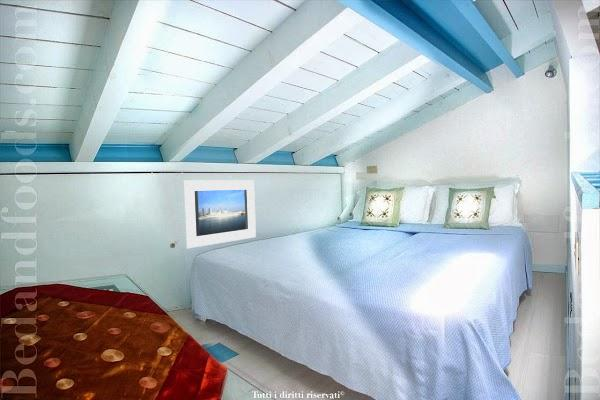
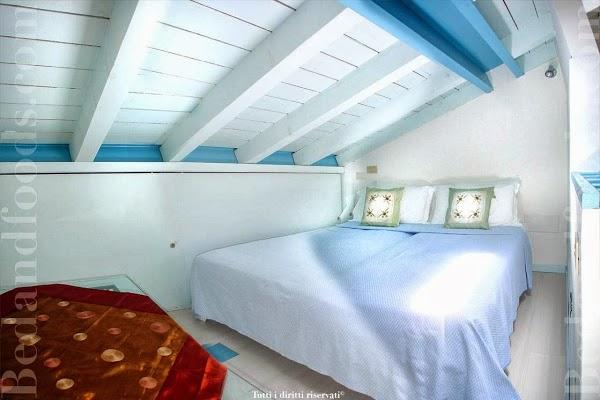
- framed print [182,179,257,249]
